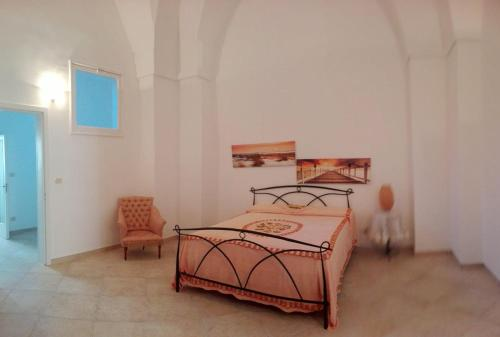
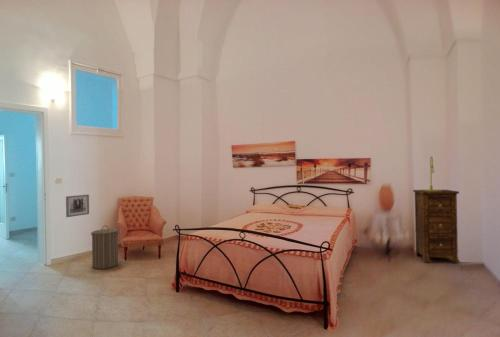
+ cabinet [412,189,460,264]
+ table lamp [424,156,442,191]
+ laundry hamper [90,225,120,270]
+ wall art [65,194,90,218]
